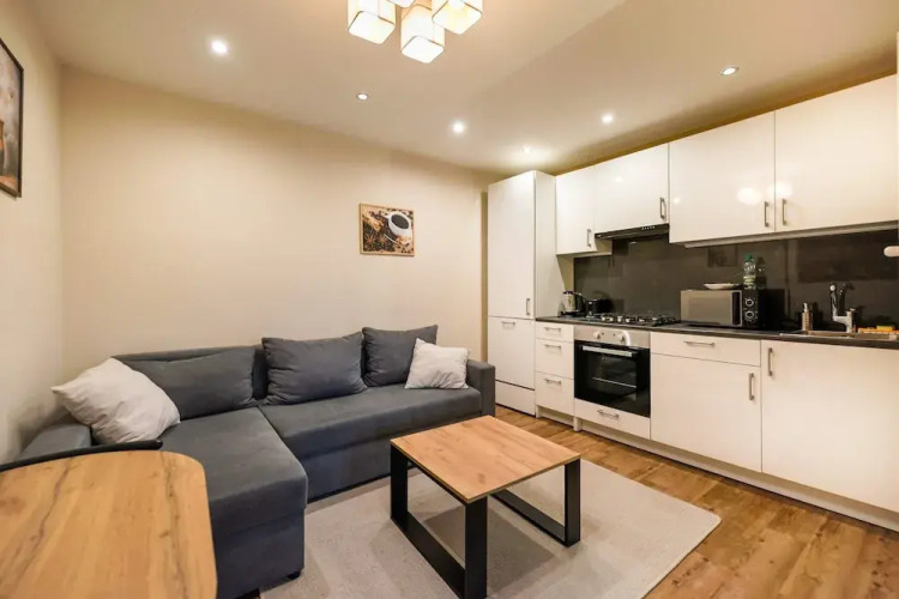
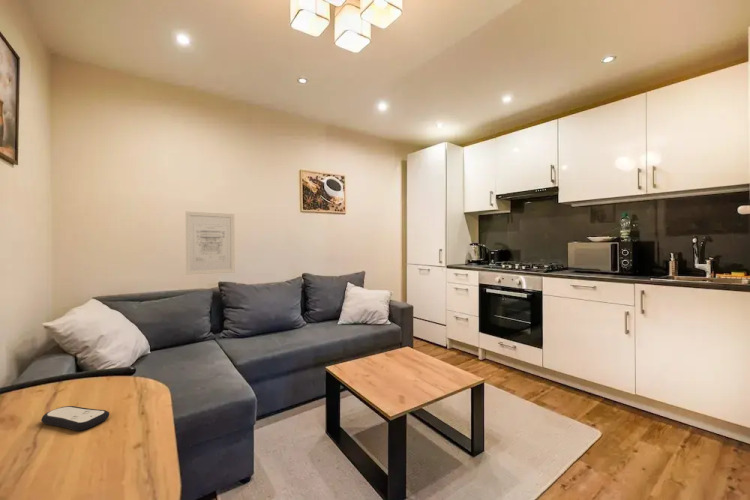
+ wall art [185,210,236,276]
+ remote control [40,405,110,432]
